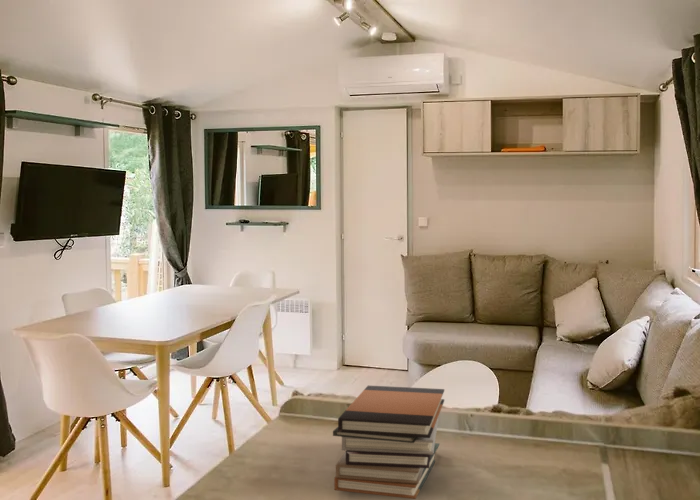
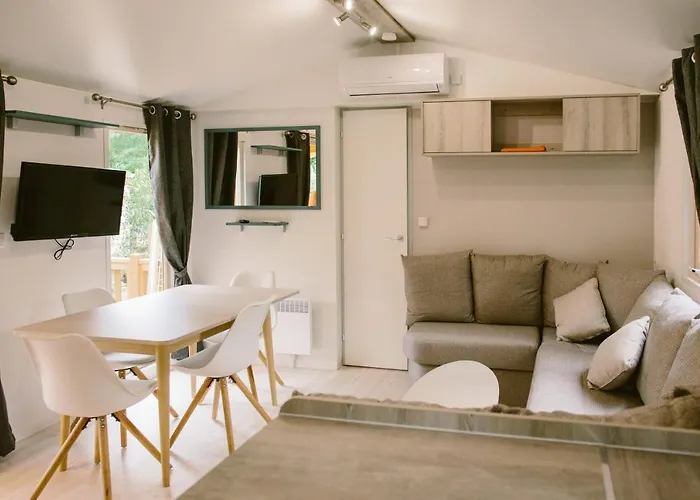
- book stack [332,385,445,500]
